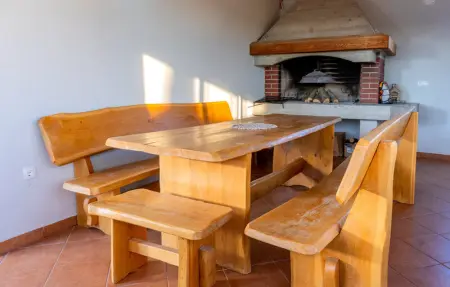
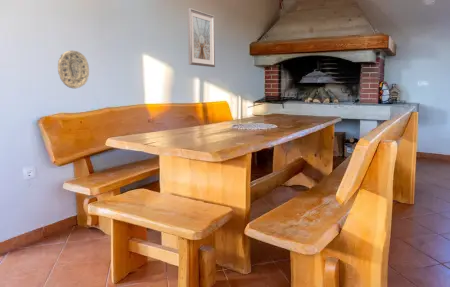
+ decorative plate [57,50,90,89]
+ picture frame [186,7,216,68]
